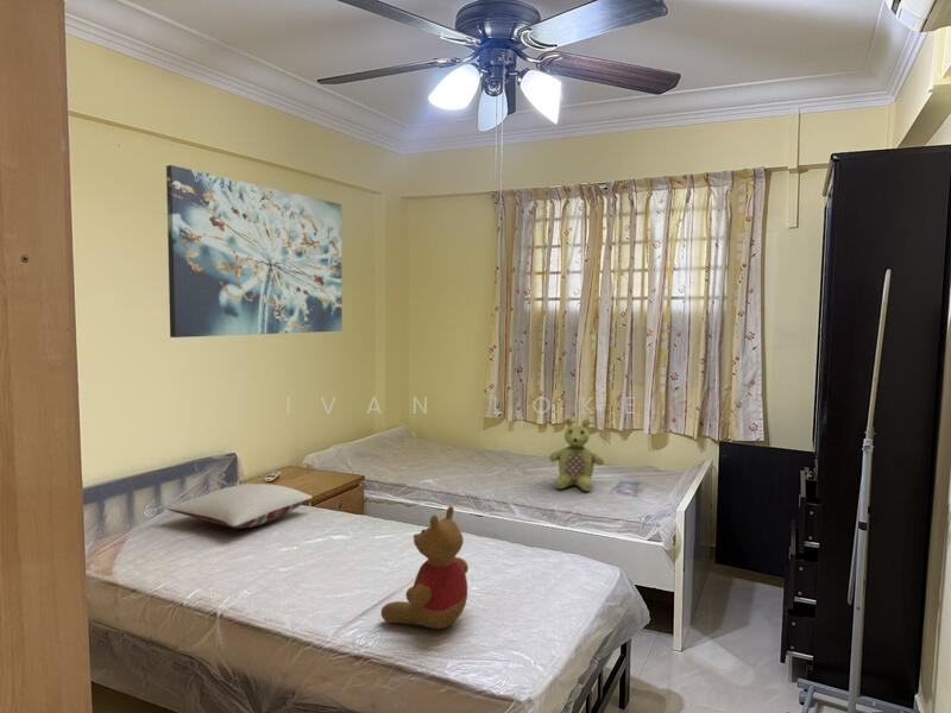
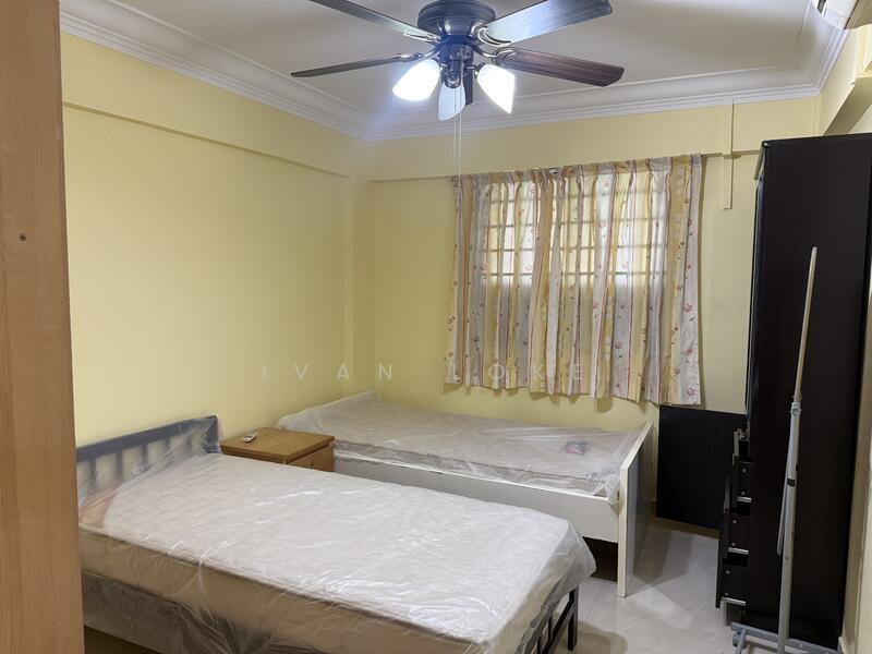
- stuffed bear [548,417,605,492]
- wall art [165,164,344,339]
- teddy bear [380,505,470,630]
- pillow [166,482,314,530]
